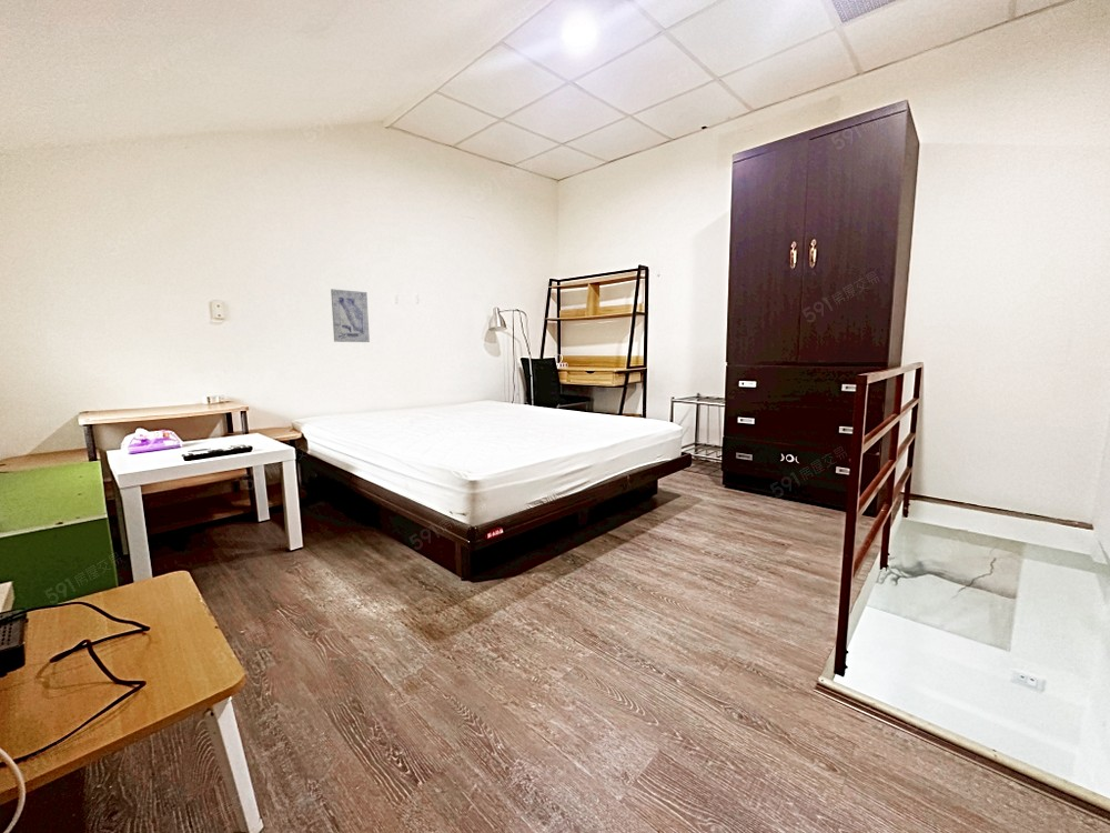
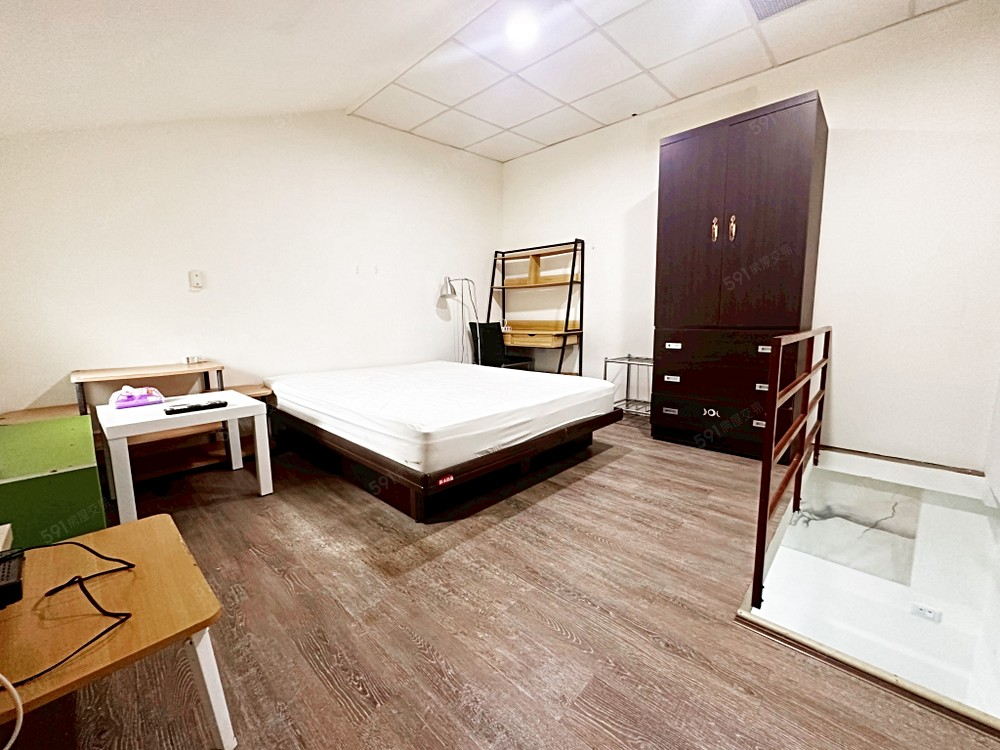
- wall art [330,288,371,343]
